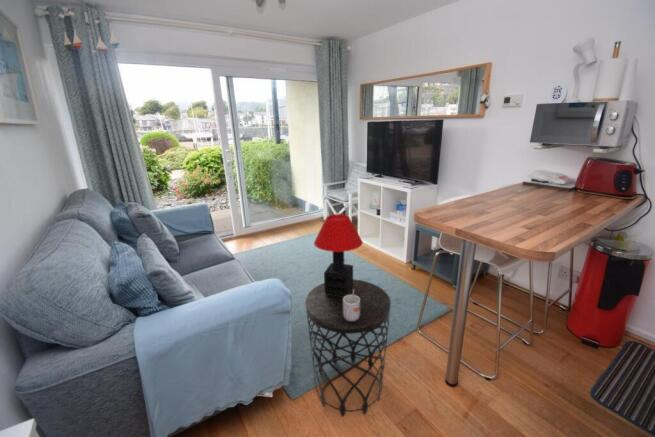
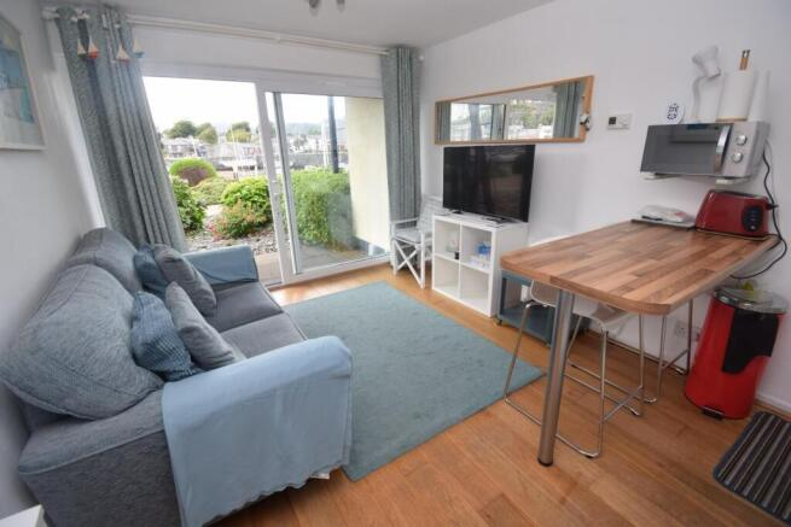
- mug [343,289,360,321]
- side table [304,278,392,418]
- table lamp [313,213,364,296]
